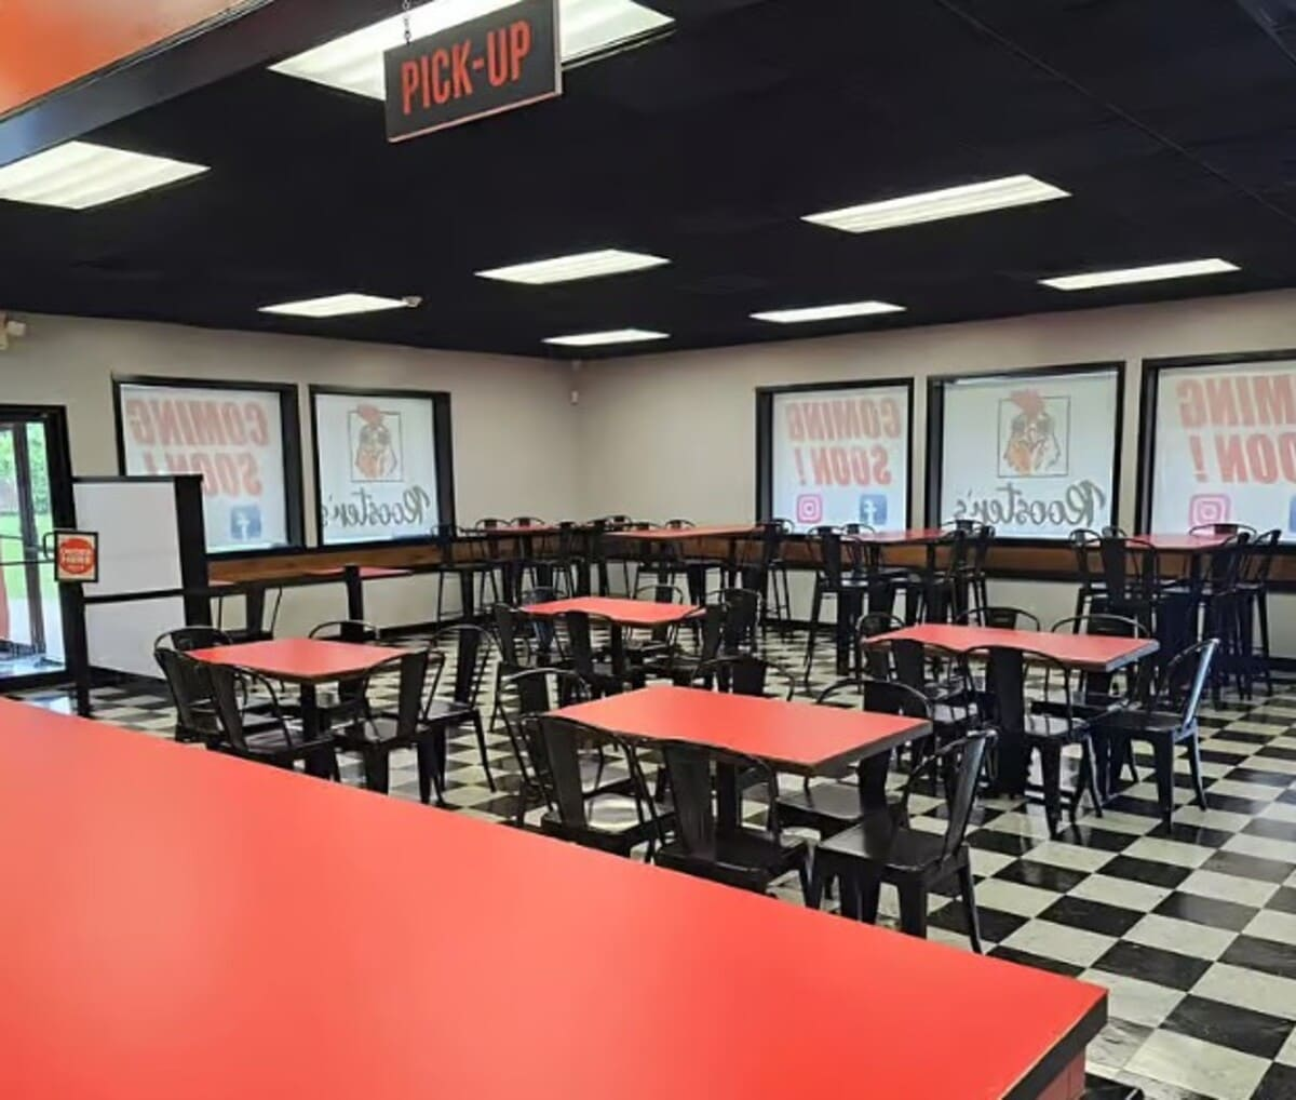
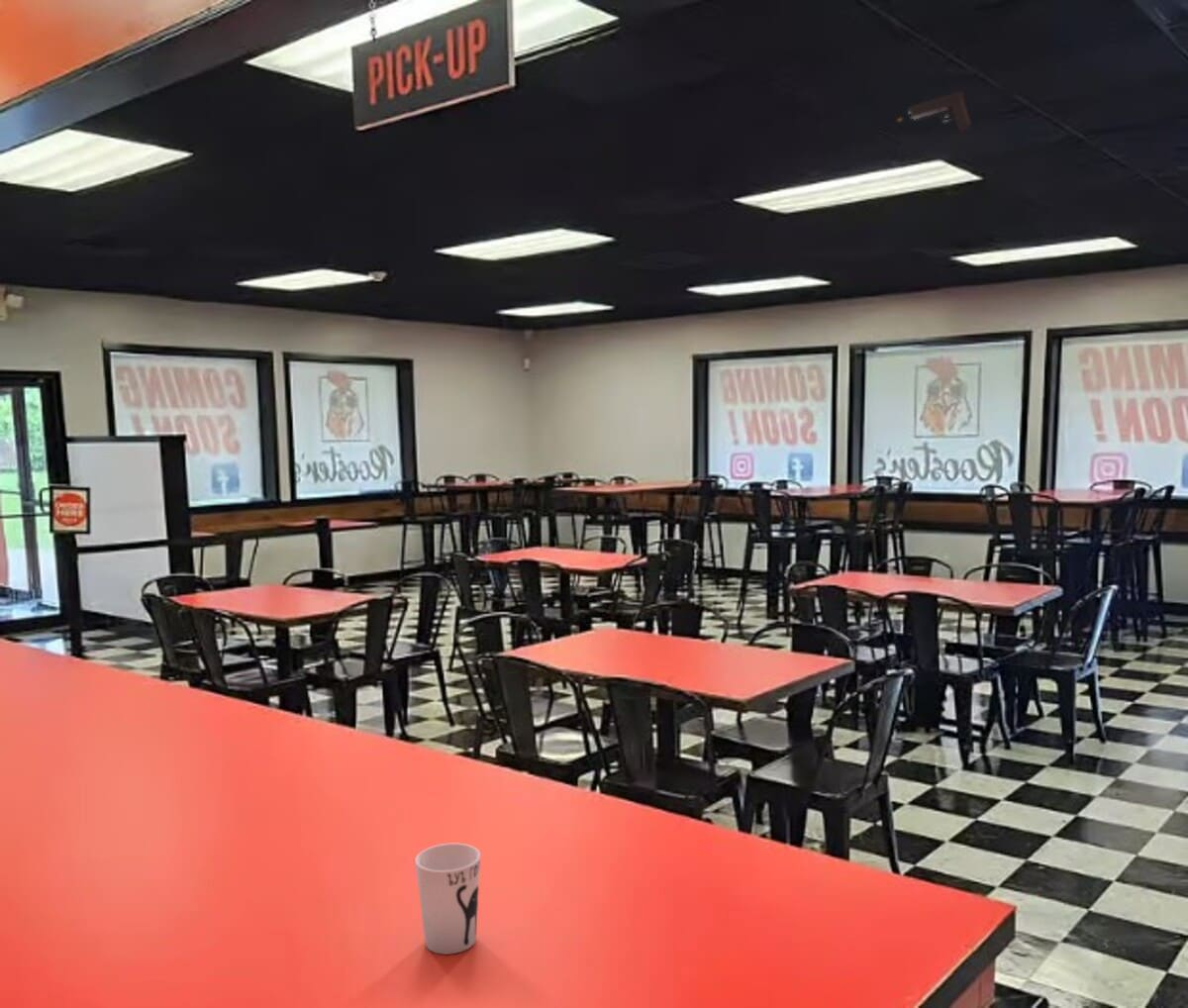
+ security camera [896,91,972,132]
+ cup [414,843,481,956]
